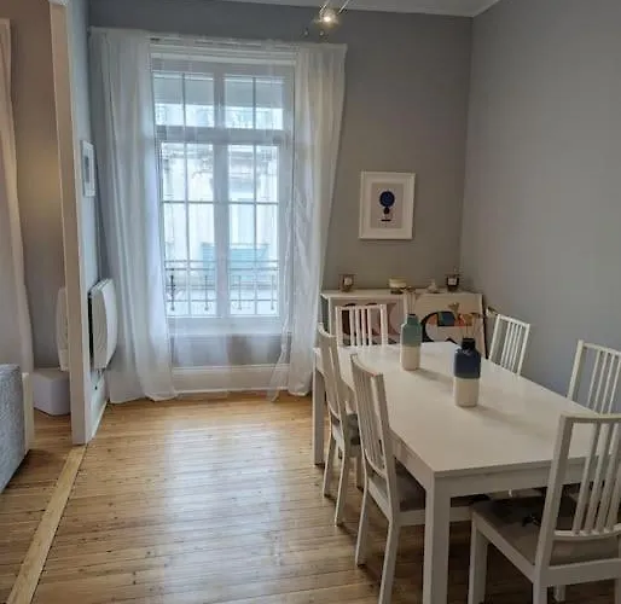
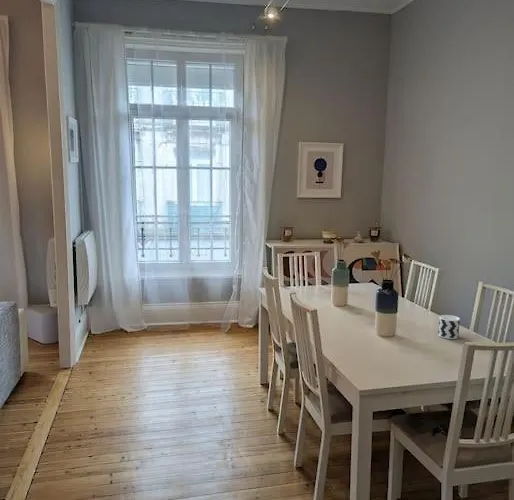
+ cup [437,314,461,340]
